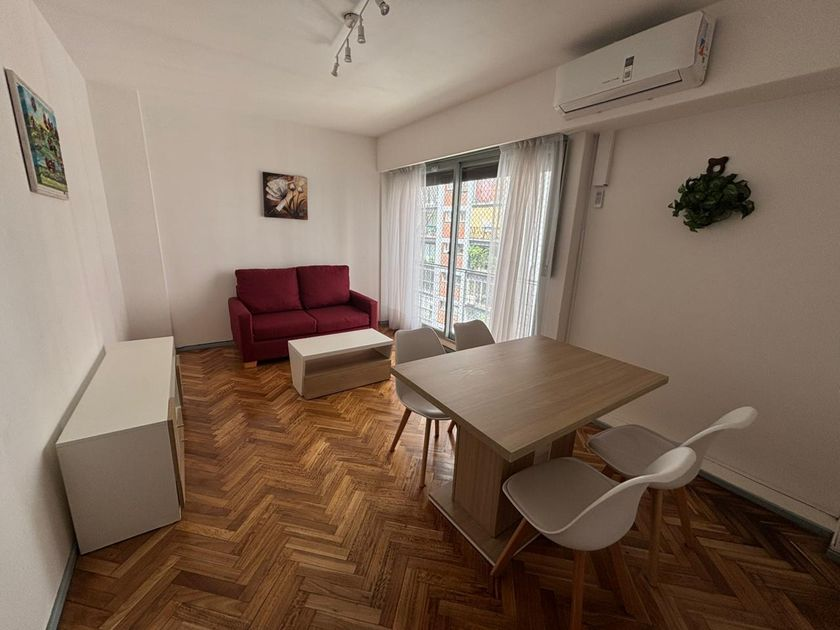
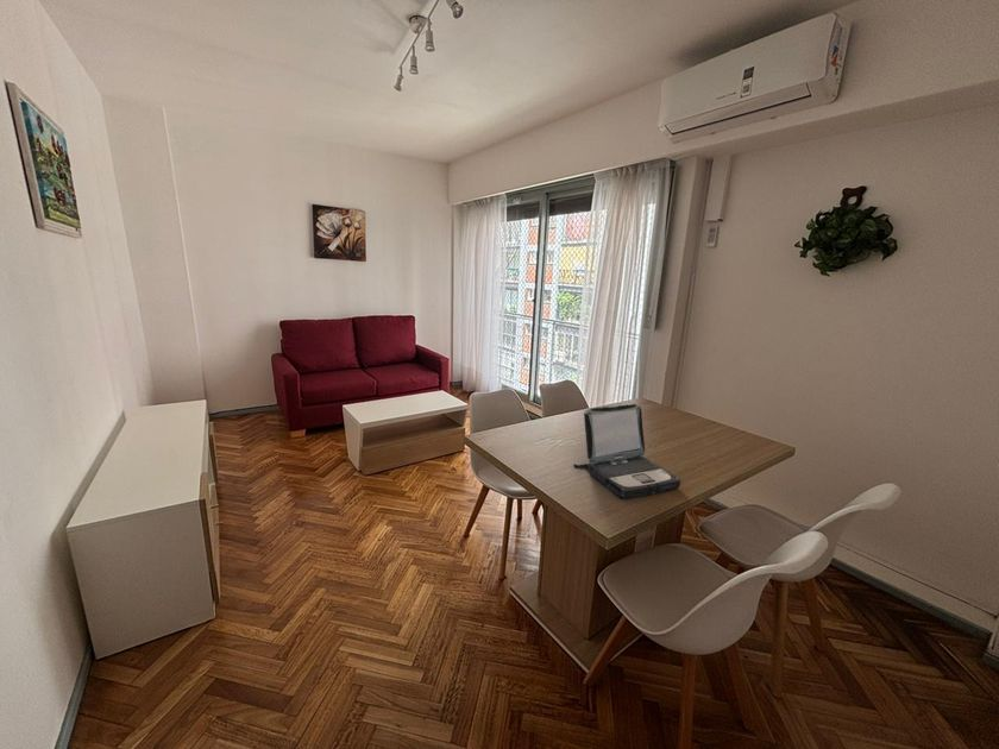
+ laptop [572,403,681,499]
